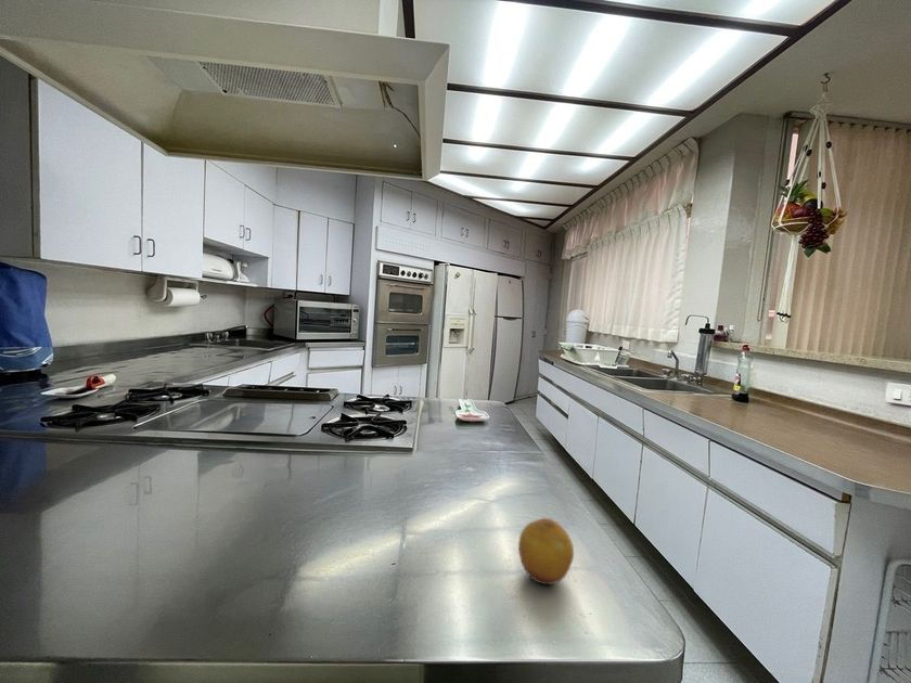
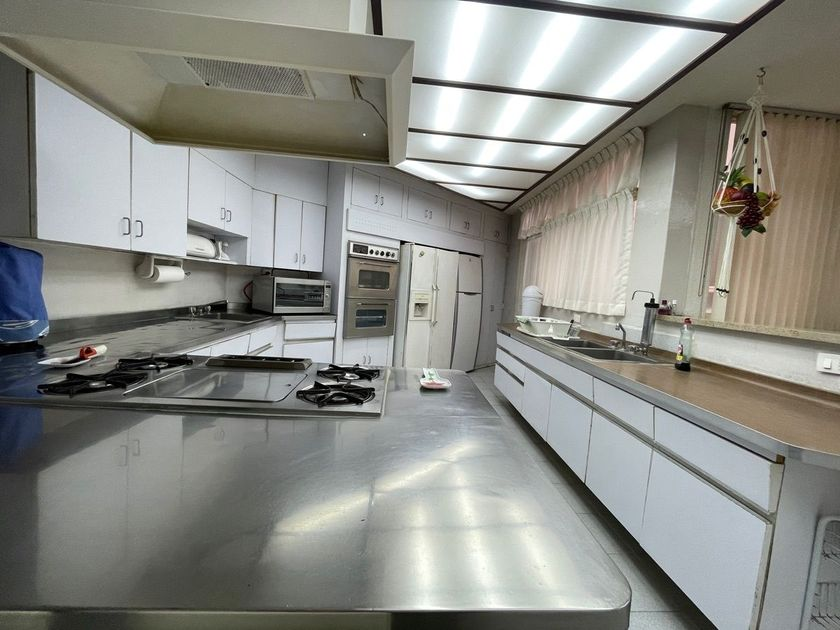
- fruit [517,517,575,585]
